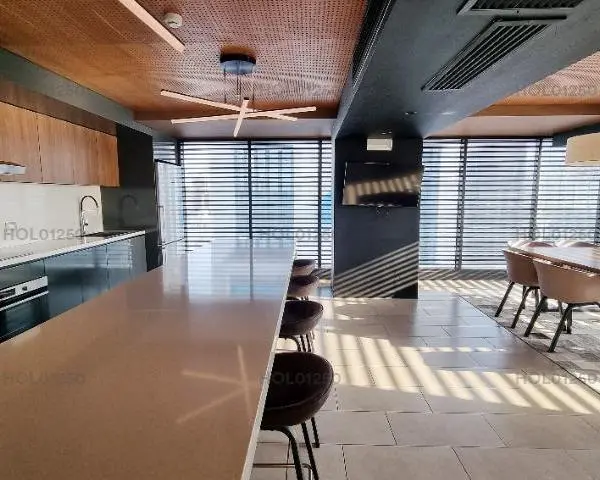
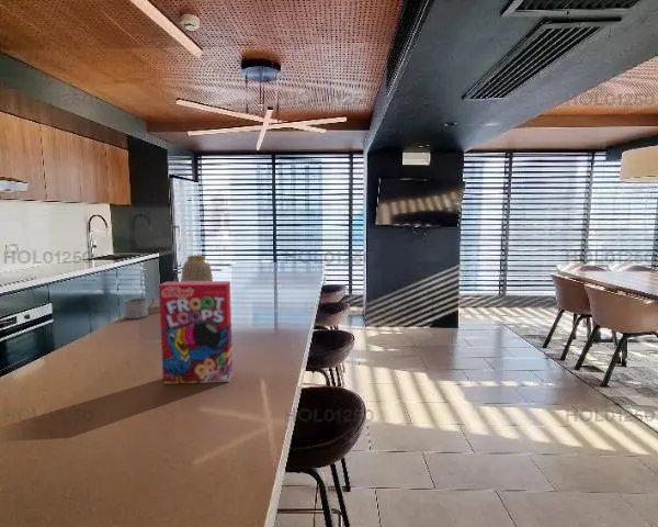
+ cereal box [158,280,234,385]
+ mug [123,296,155,319]
+ vase [180,255,214,281]
